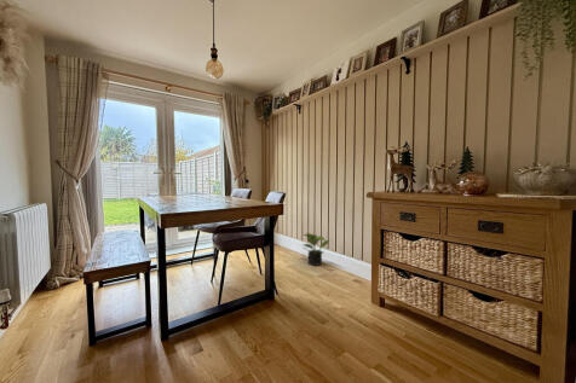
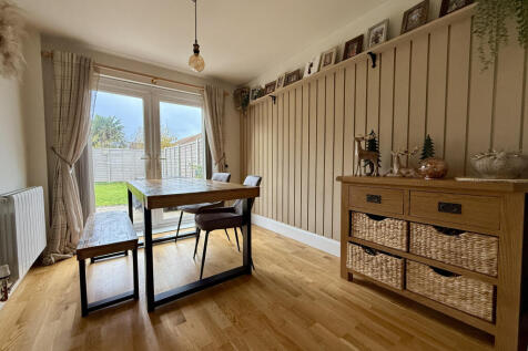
- potted plant [301,231,330,267]
